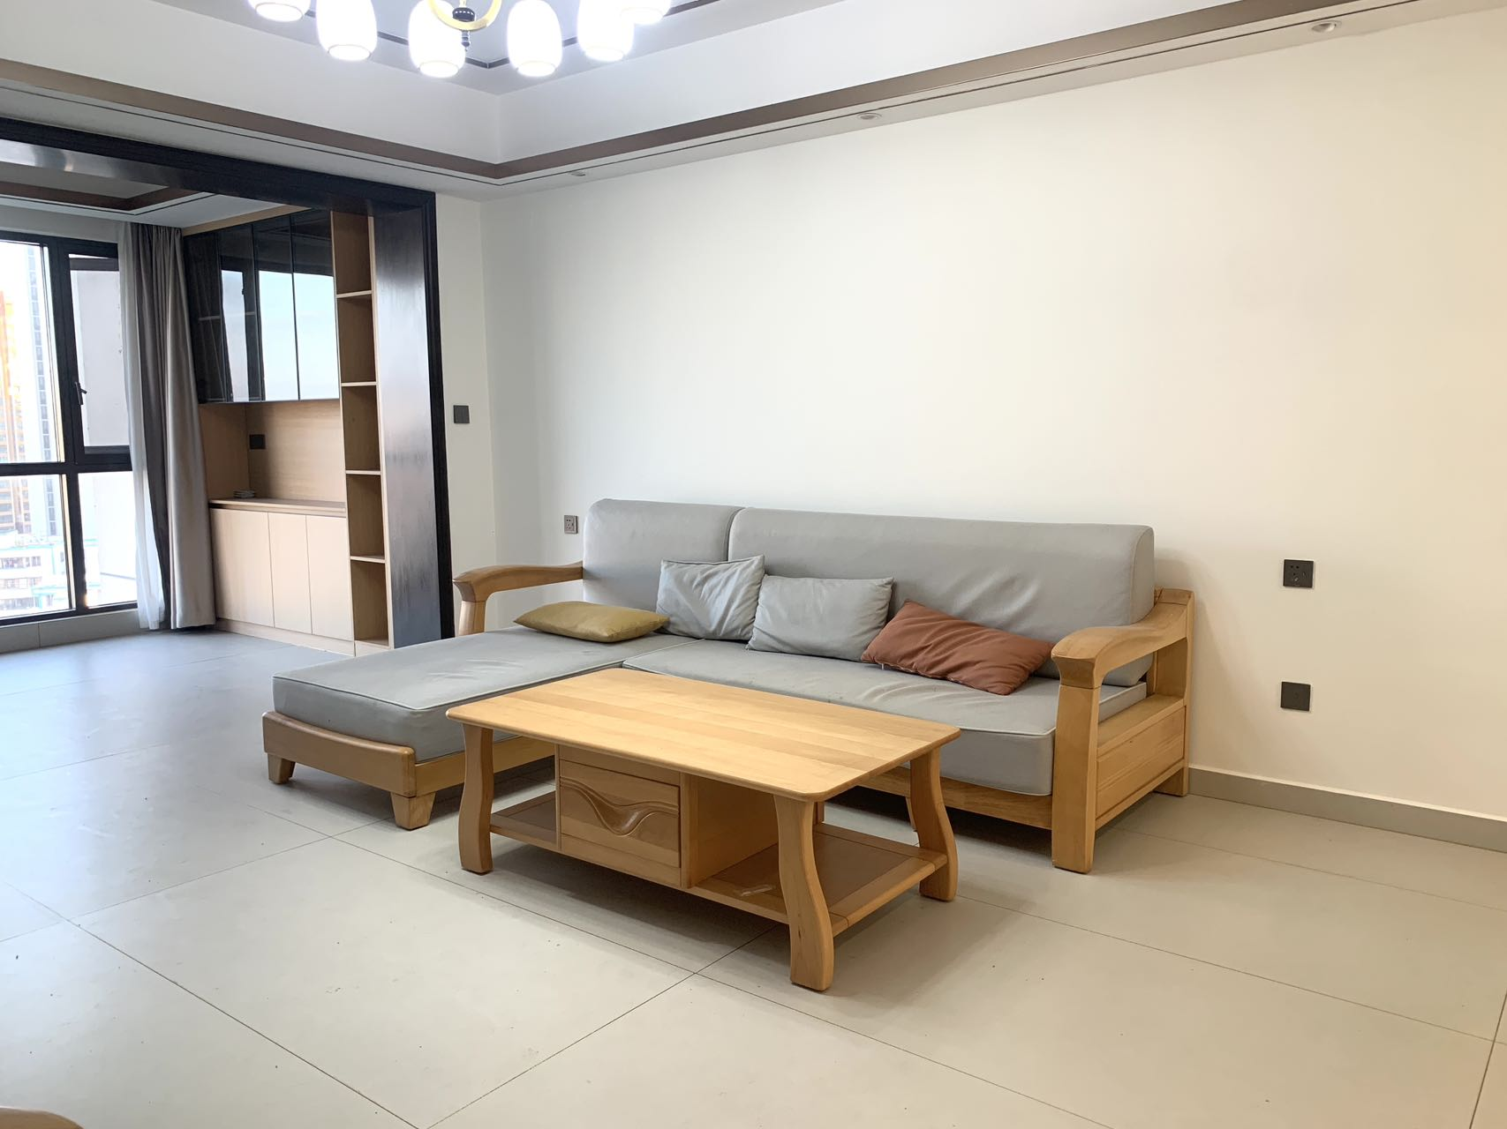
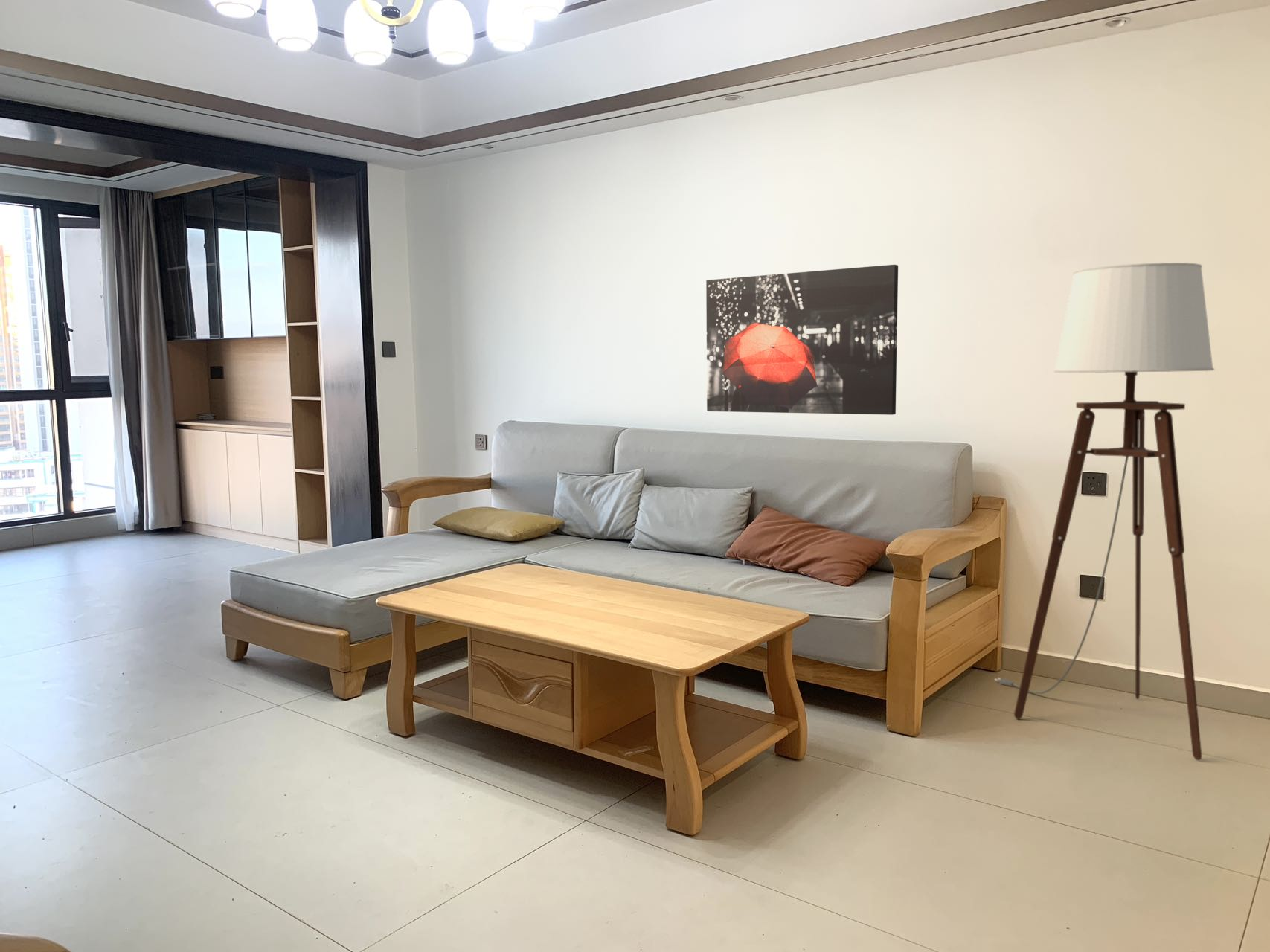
+ floor lamp [994,262,1215,761]
+ wall art [705,264,899,416]
